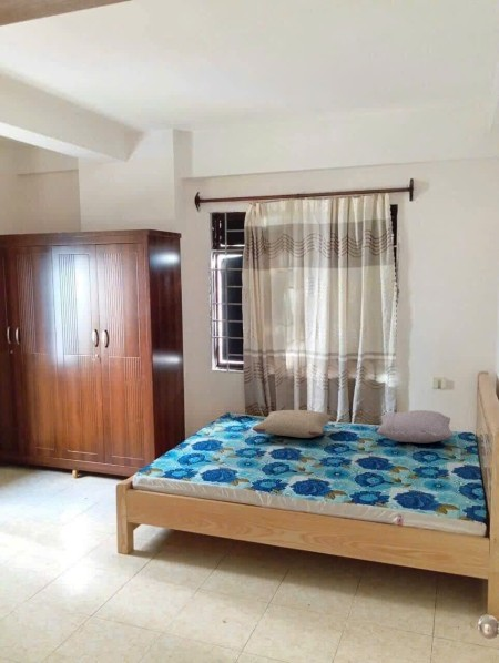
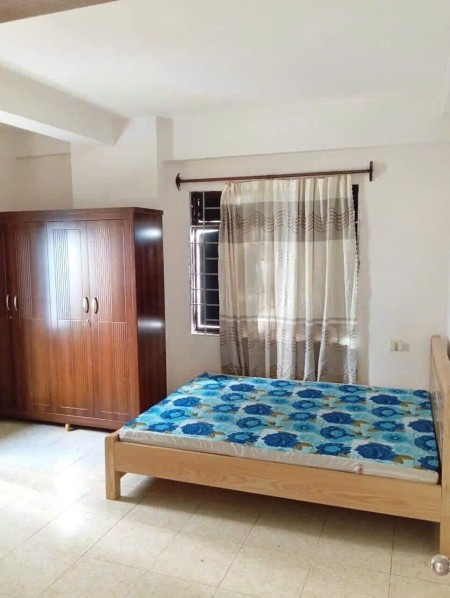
- pillow [252,409,334,439]
- pillow [375,409,454,445]
